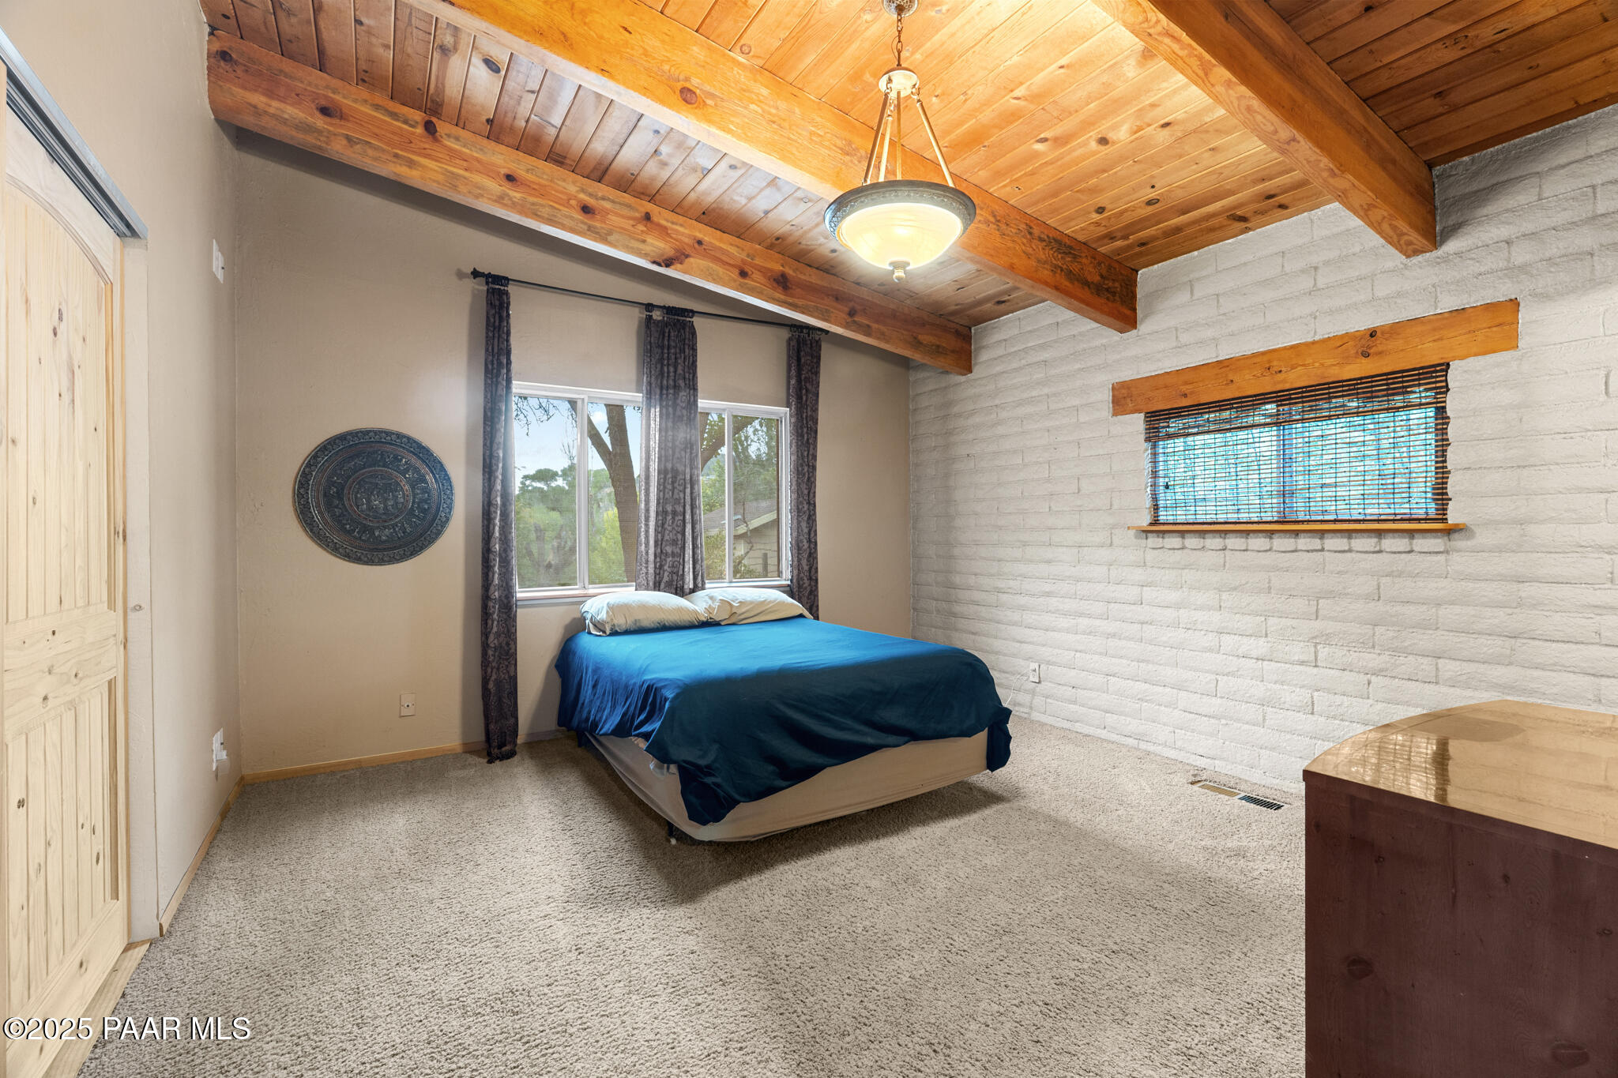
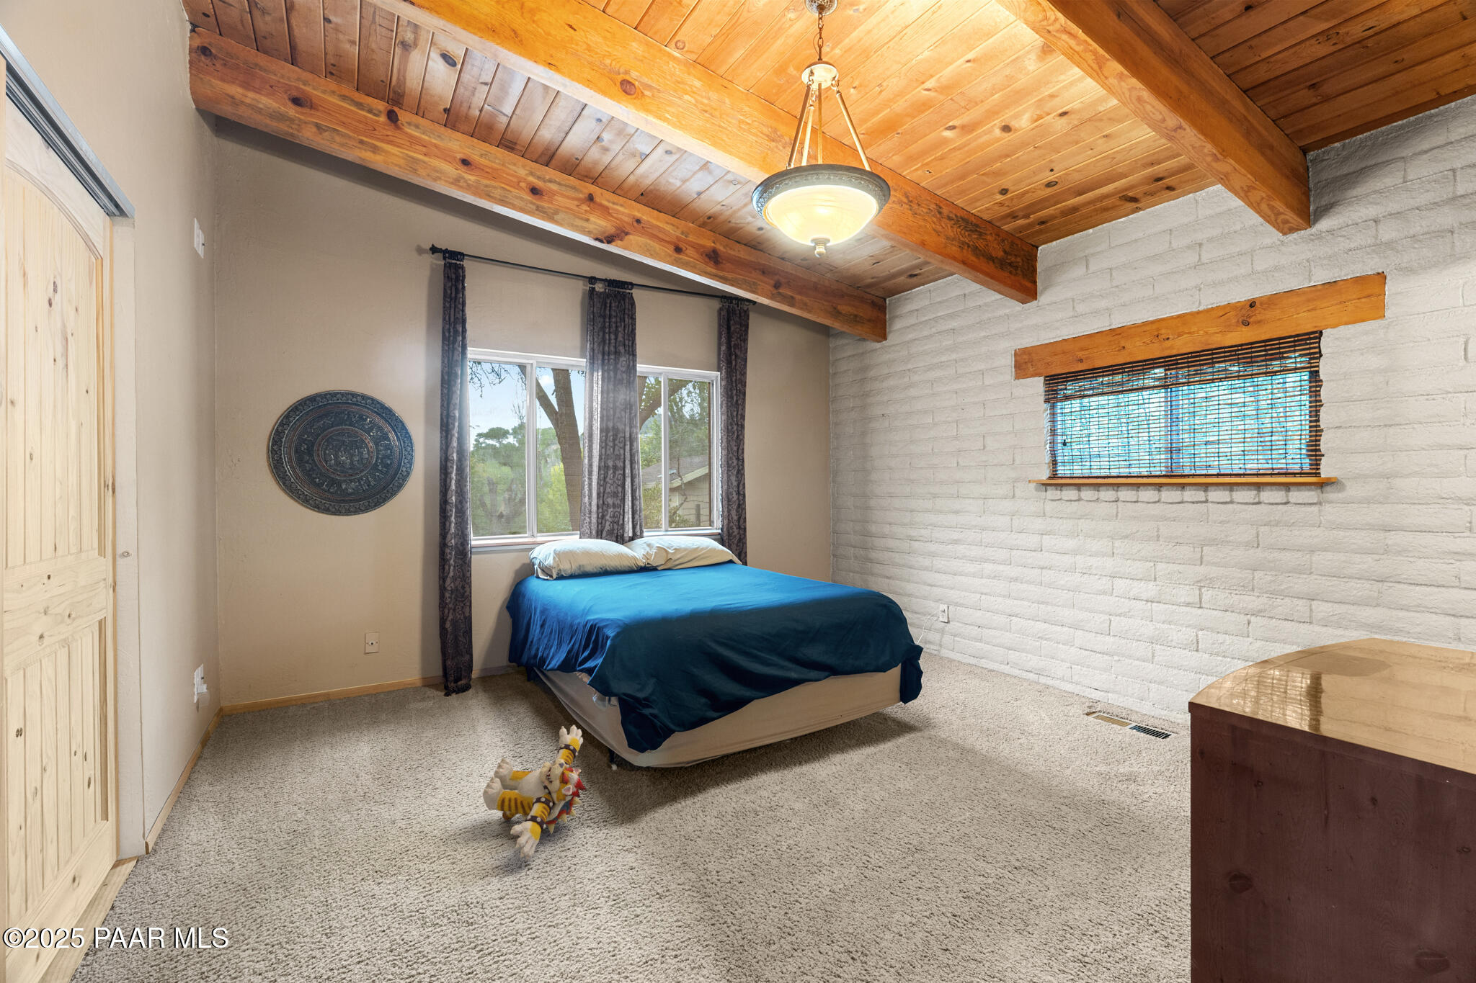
+ plush toy [482,724,587,860]
